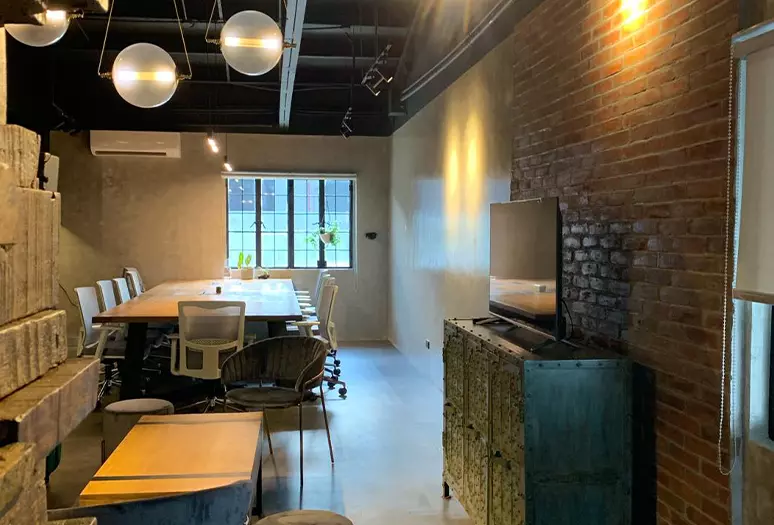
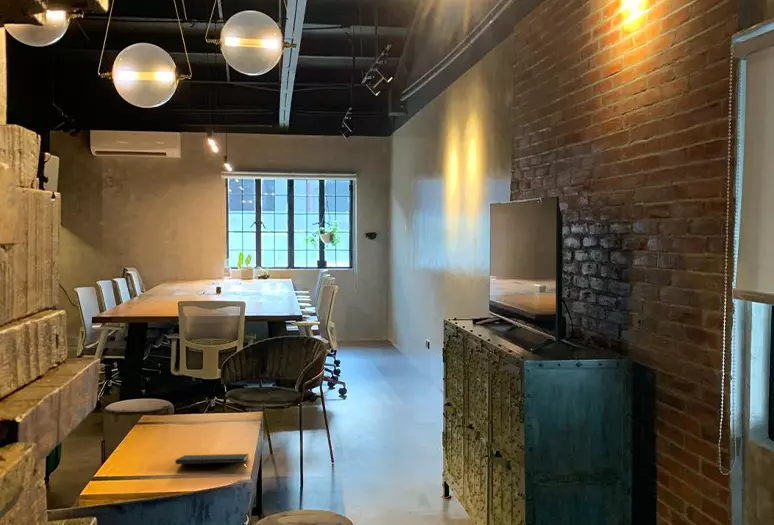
+ notepad [174,453,250,471]
